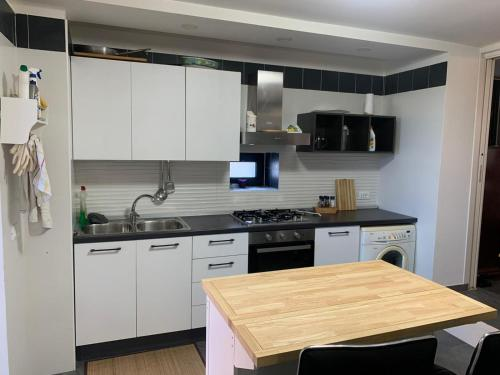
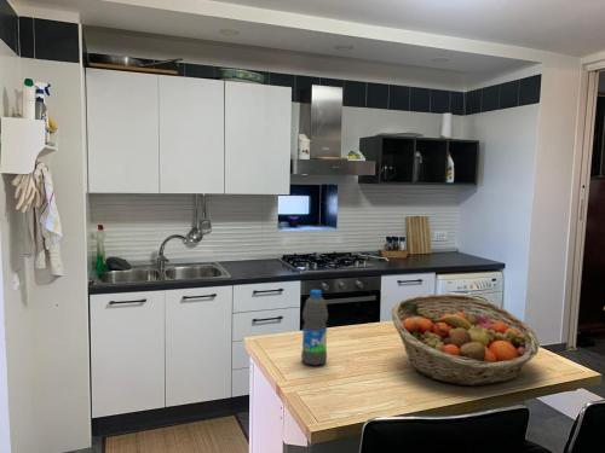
+ fruit basket [390,292,541,387]
+ water bottle [300,289,329,366]
